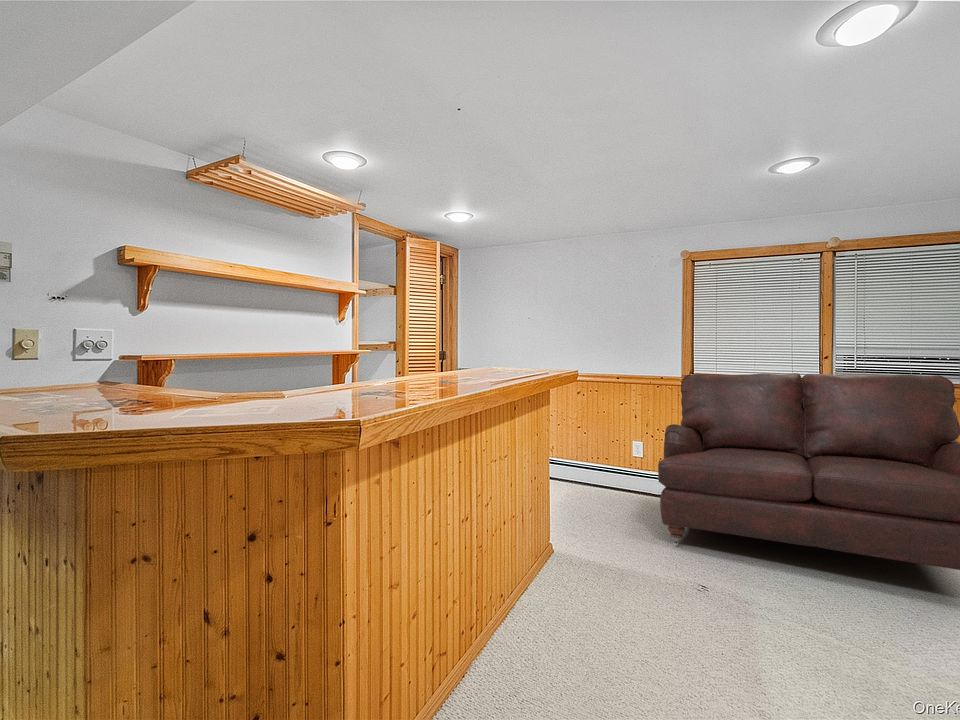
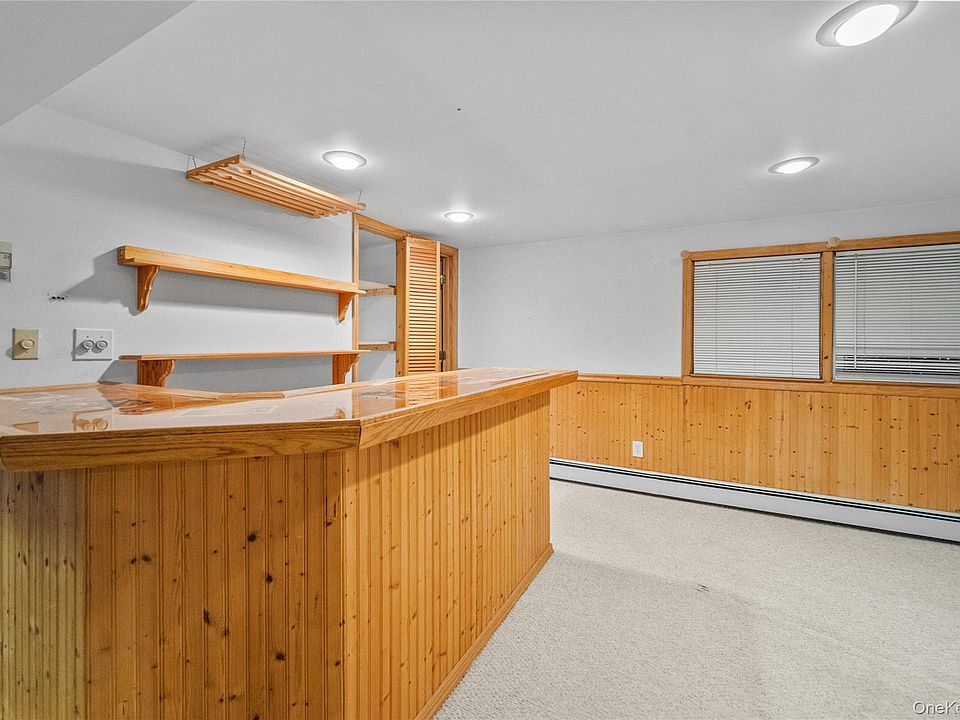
- sofa [657,372,960,571]
